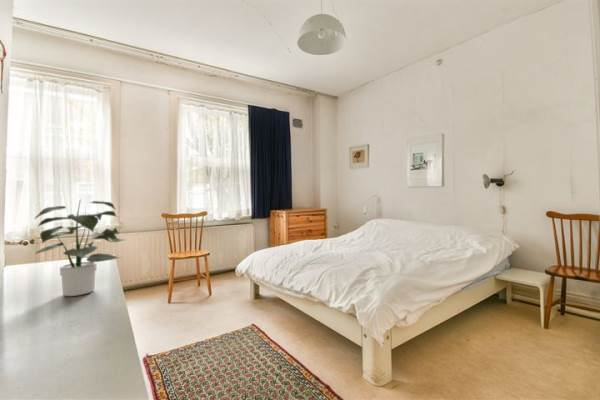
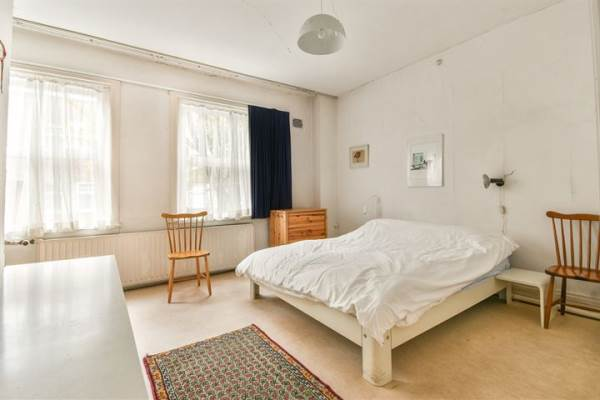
- potted plant [34,198,126,297]
